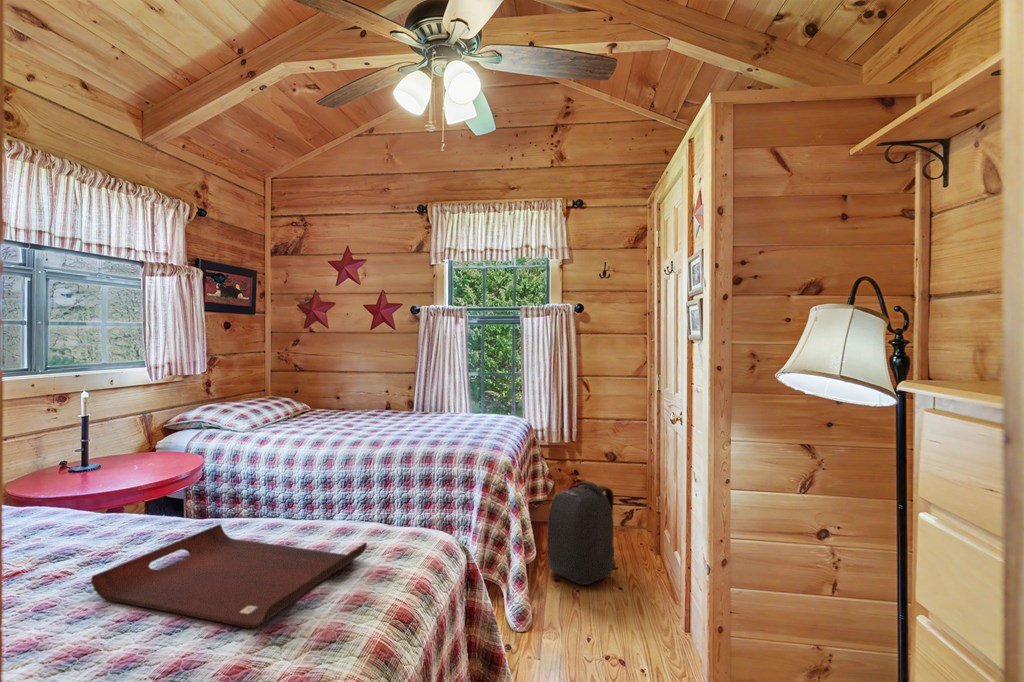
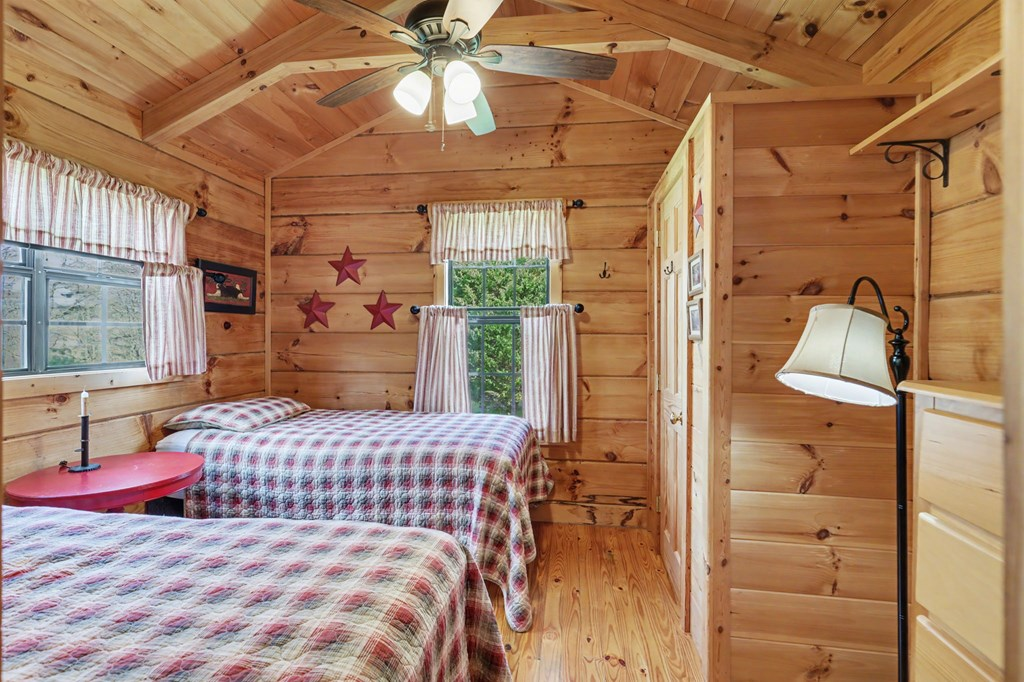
- serving tray [90,523,368,629]
- backpack [546,480,619,586]
